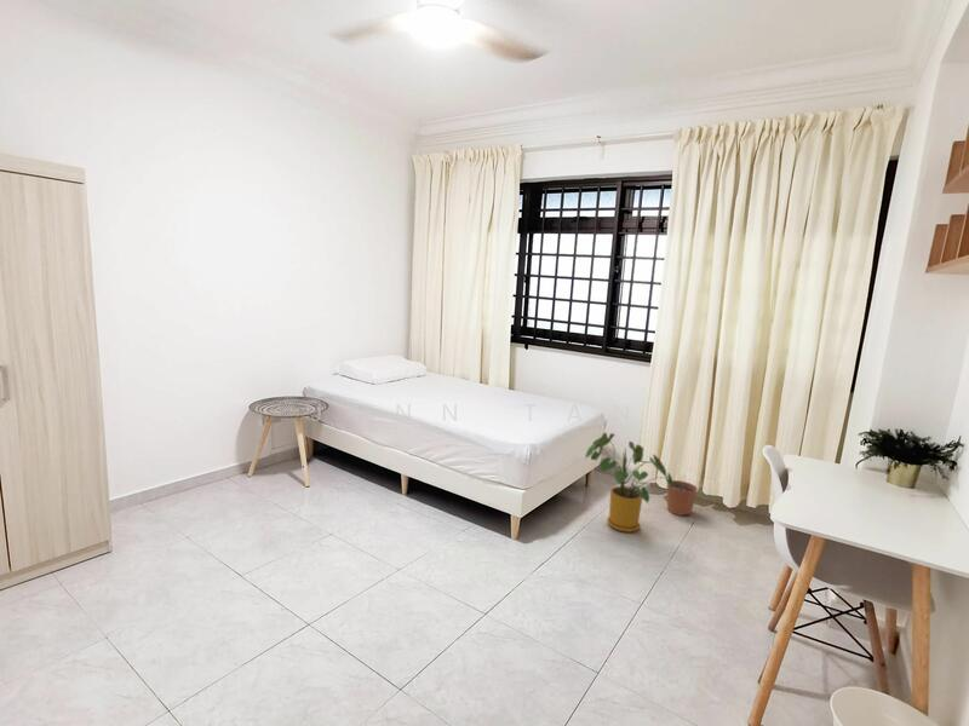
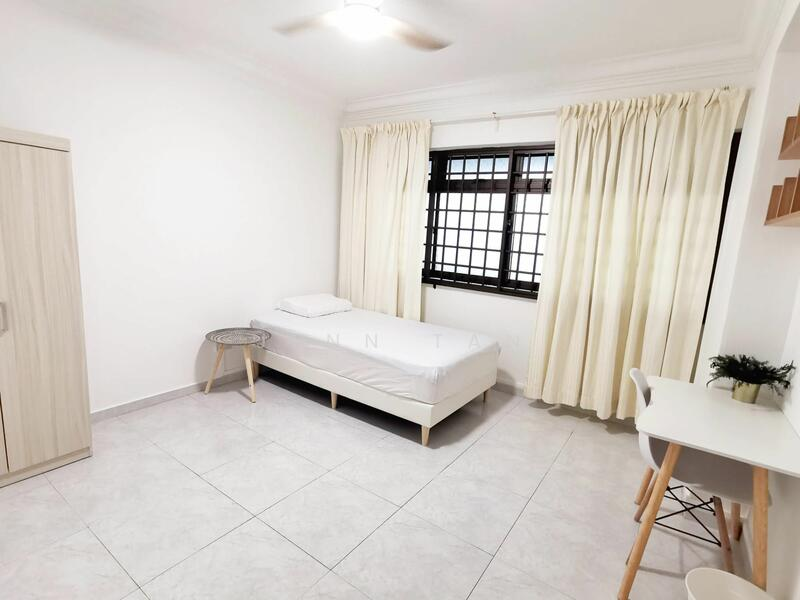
- plant pot [666,476,699,517]
- house plant [584,431,673,534]
